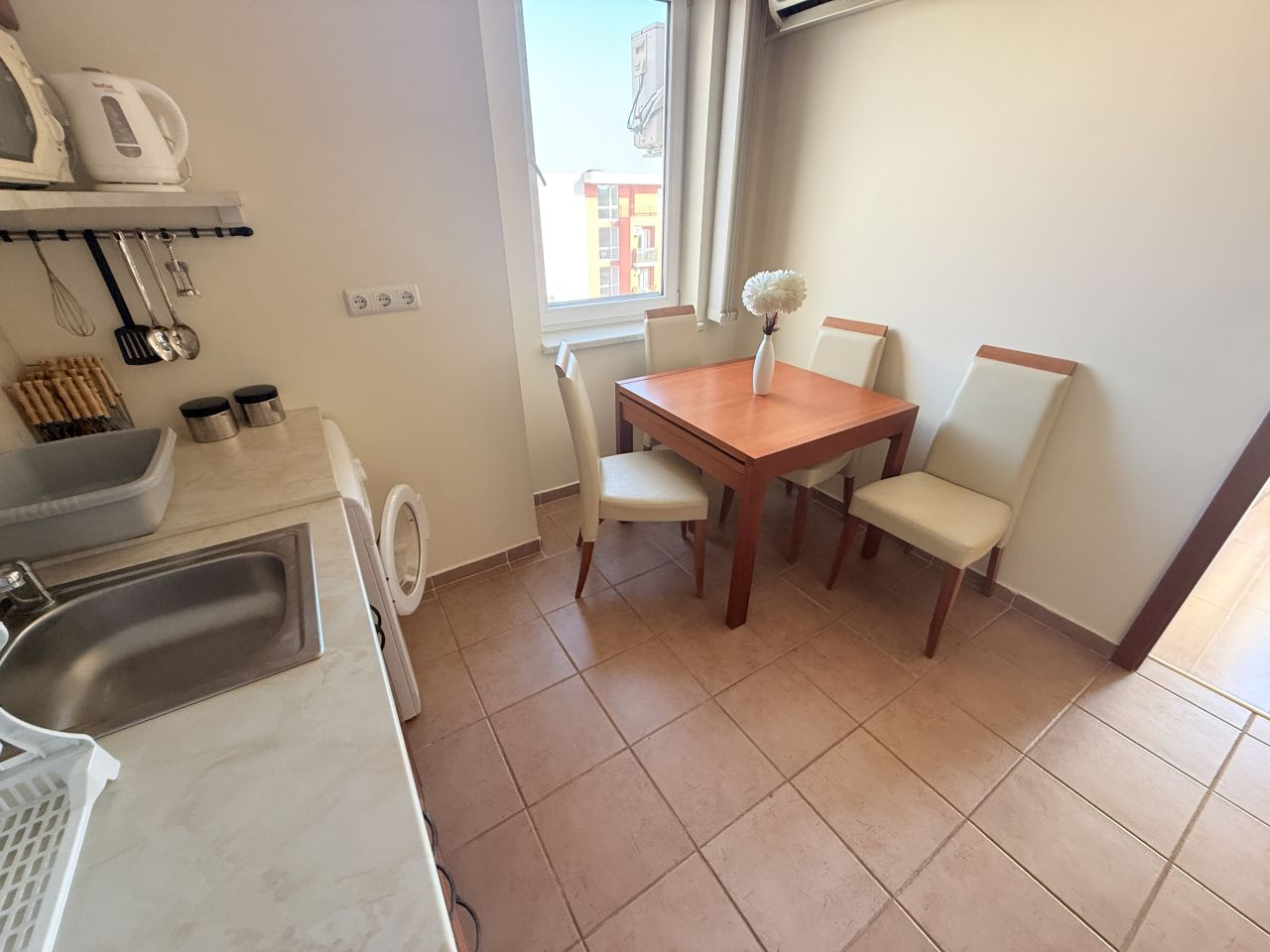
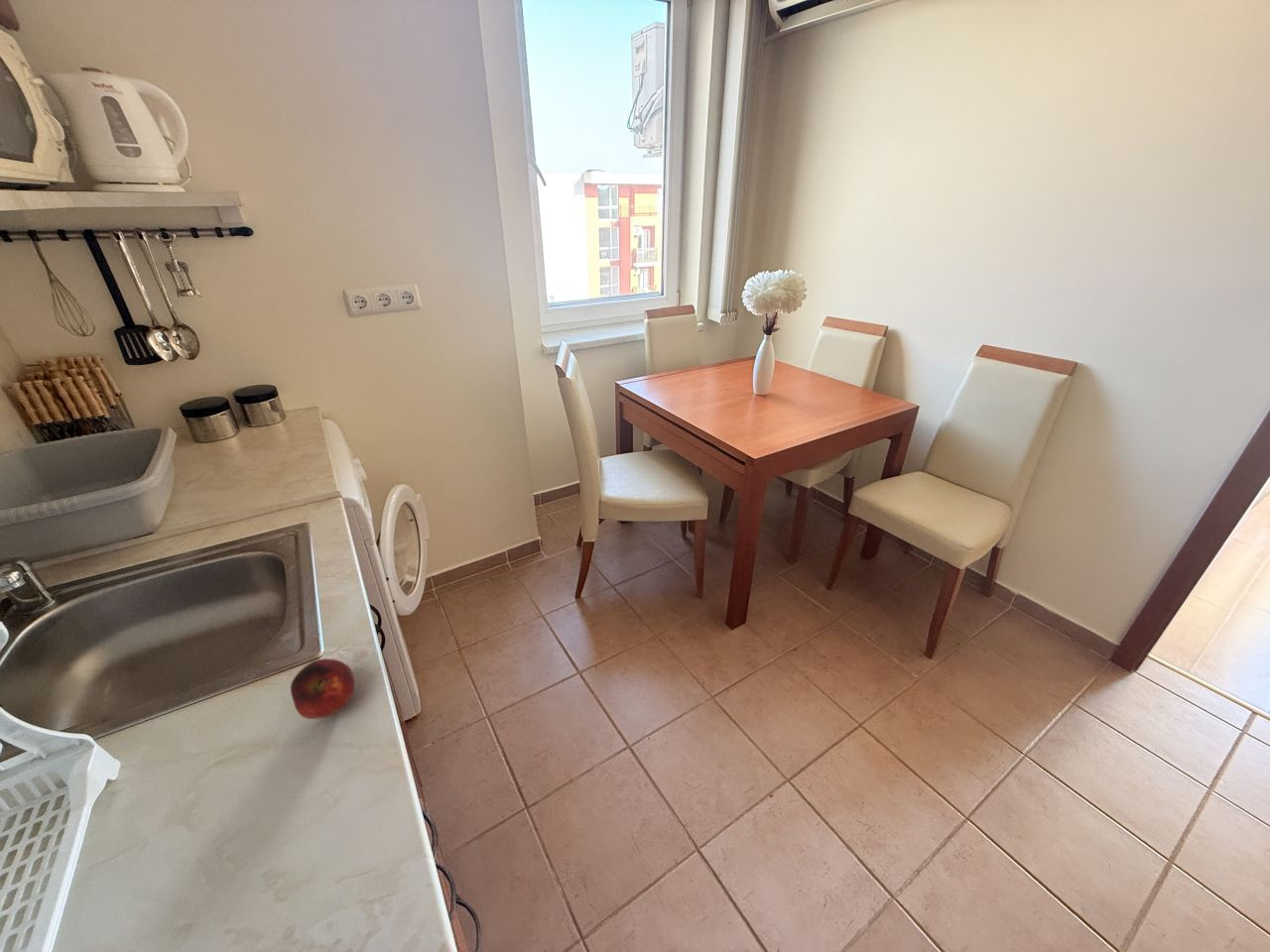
+ apple [290,657,356,720]
